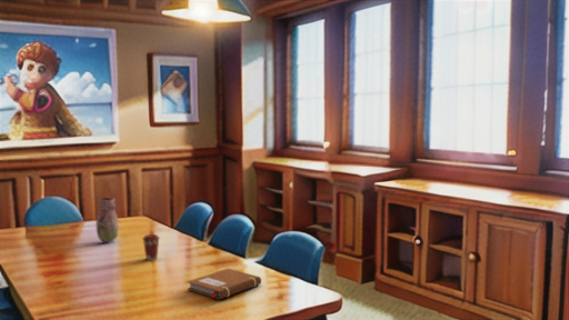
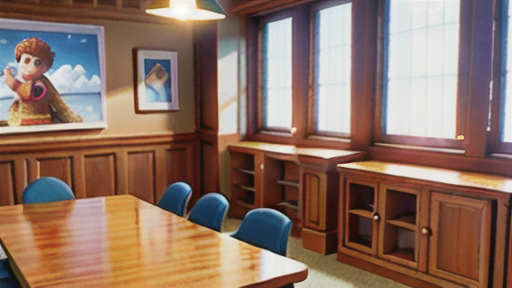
- notebook [187,268,262,300]
- coffee cup [141,233,161,262]
- vase [94,197,120,243]
